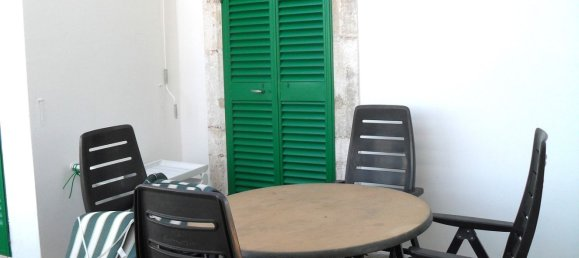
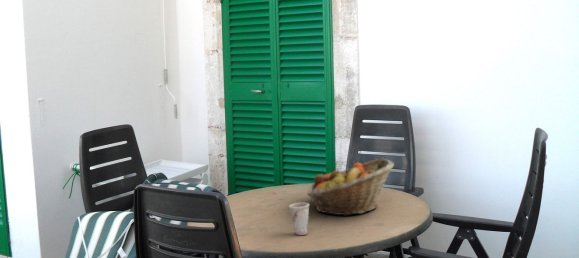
+ cup [288,202,310,236]
+ fruit basket [306,158,395,217]
